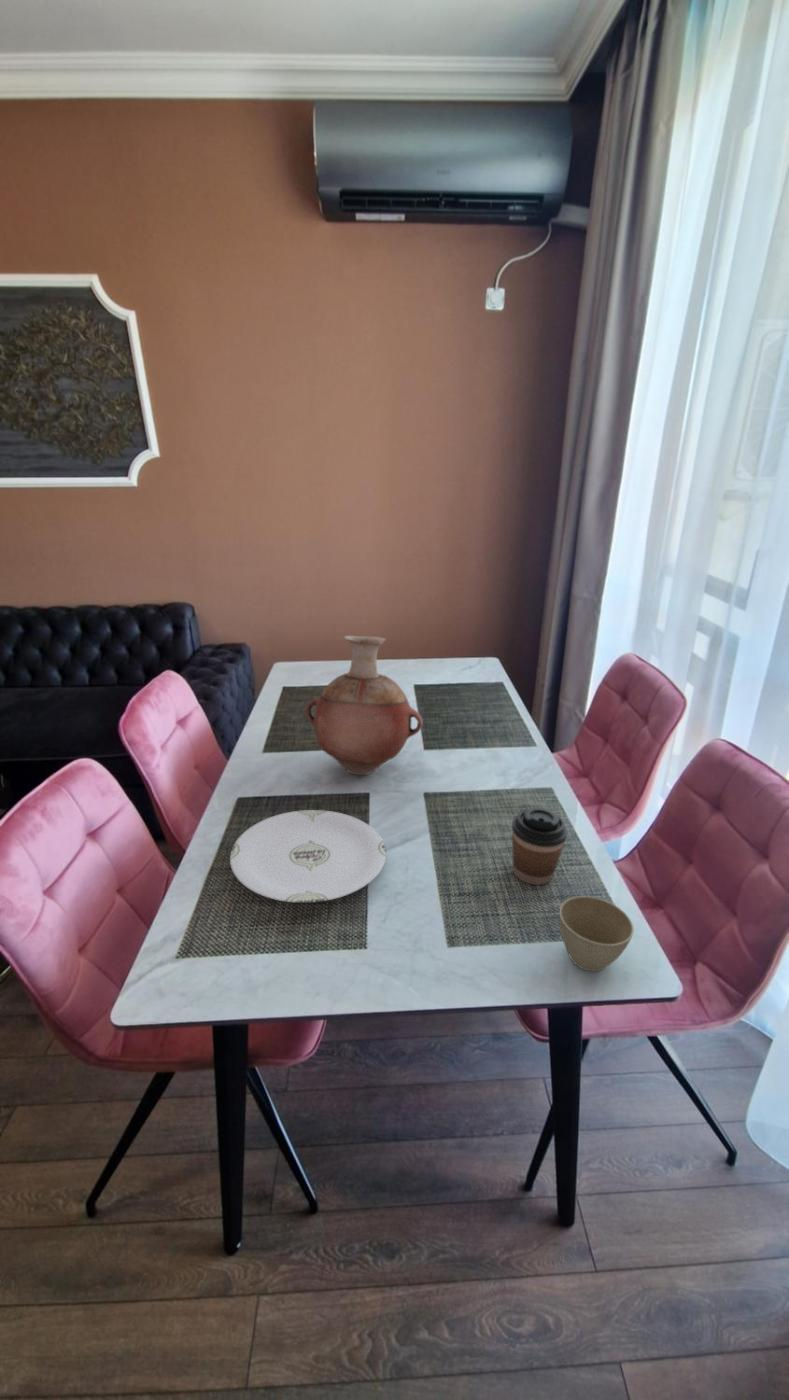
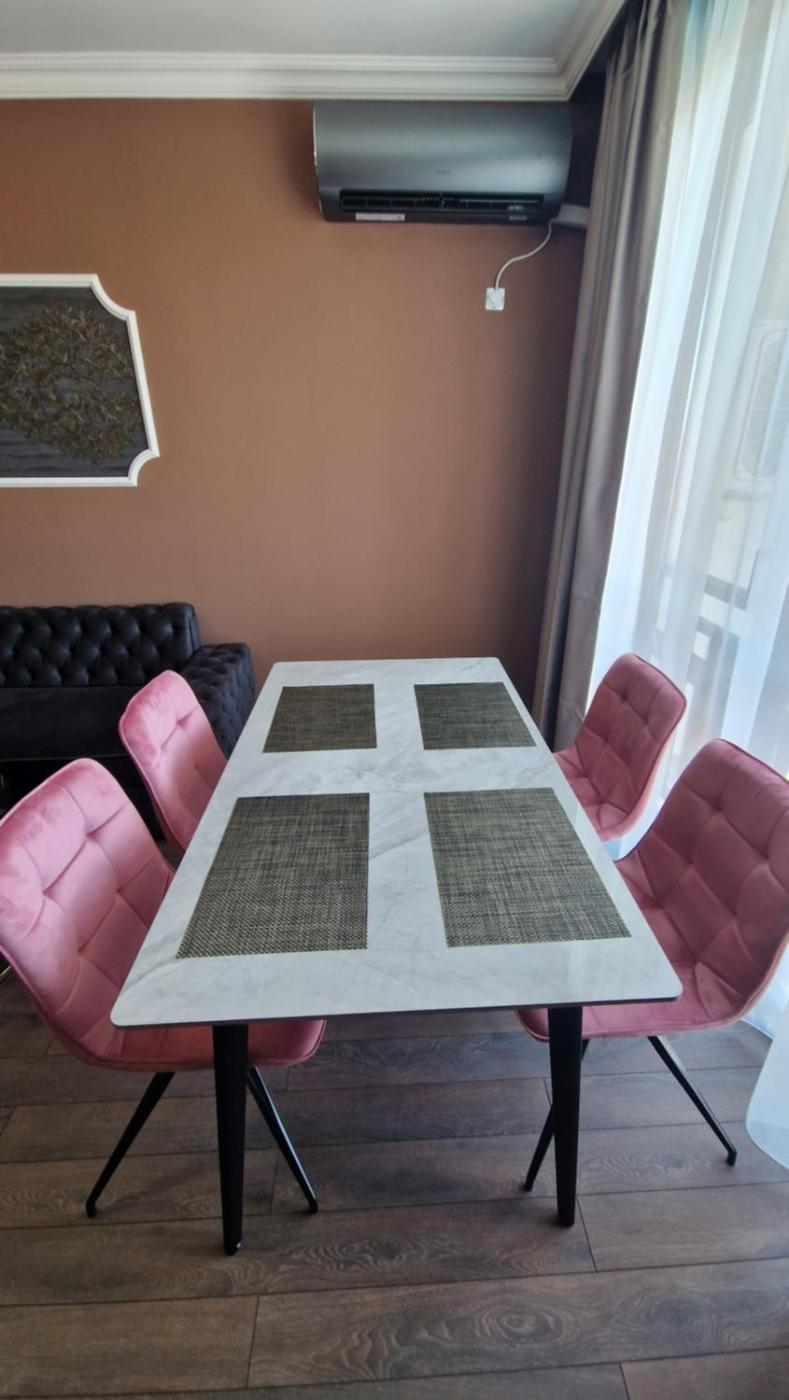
- plate [229,809,387,904]
- coffee cup [511,807,569,886]
- flower pot [558,895,635,973]
- vase [304,635,424,776]
